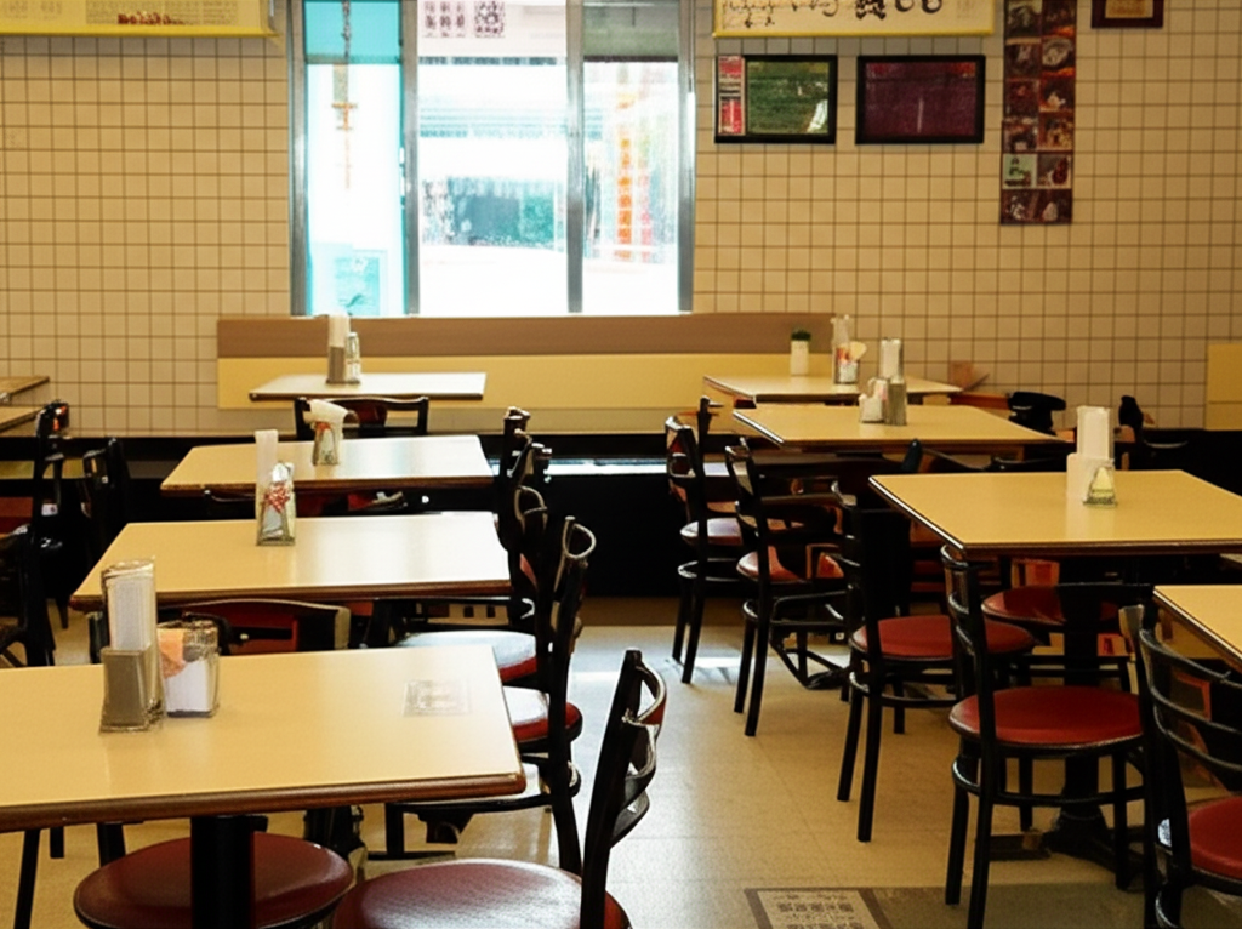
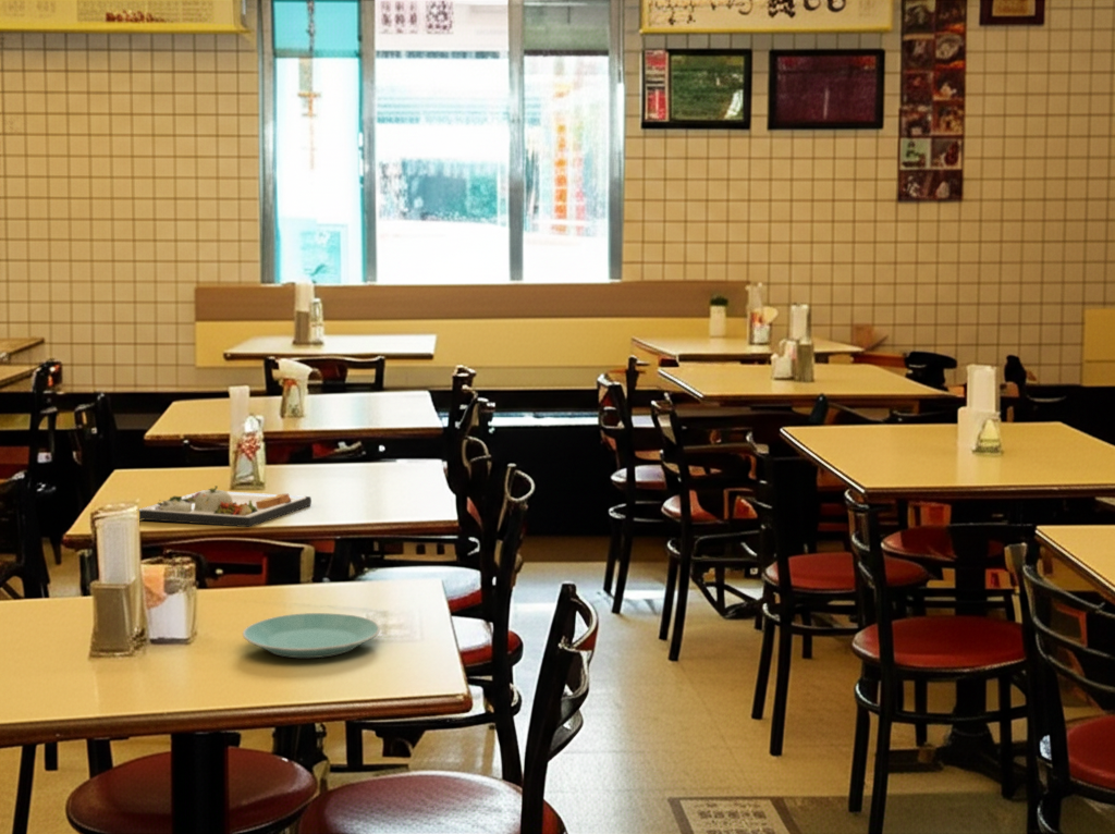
+ dinner plate [137,485,313,528]
+ plate [242,612,381,659]
